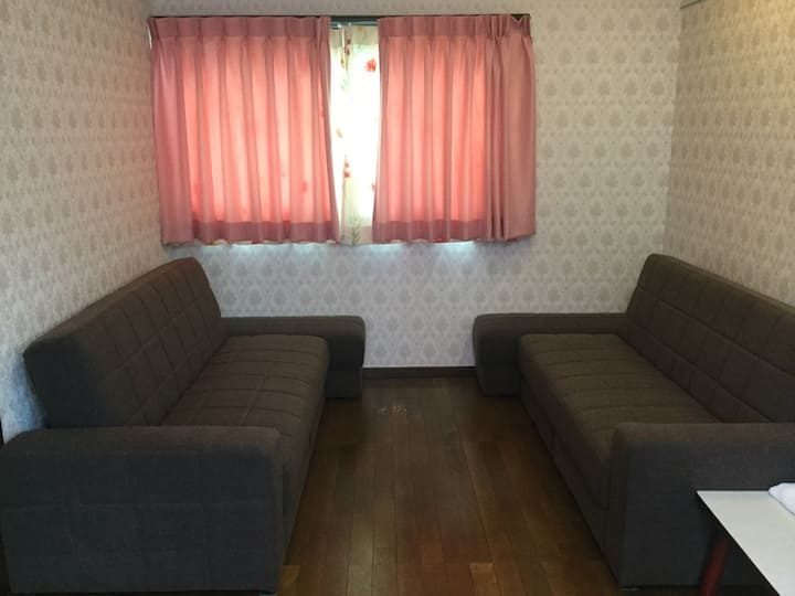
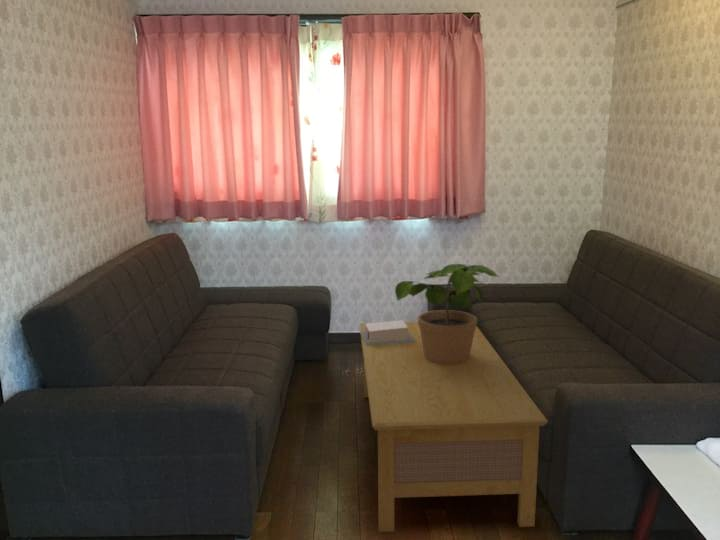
+ coffee table [358,321,549,533]
+ potted plant [394,263,501,364]
+ tissue box [359,319,415,345]
